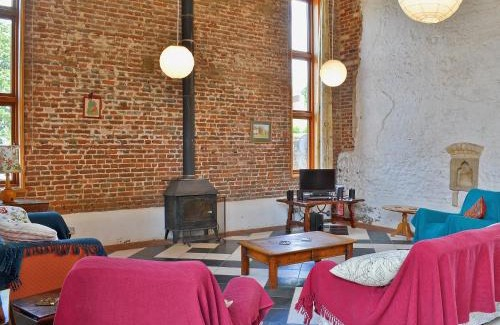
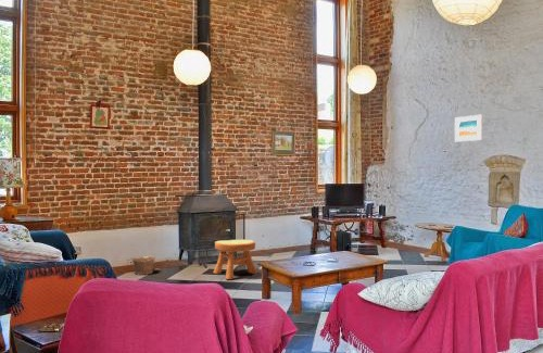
+ clay pot [131,254,156,276]
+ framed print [454,114,483,142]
+ stool [213,239,258,280]
